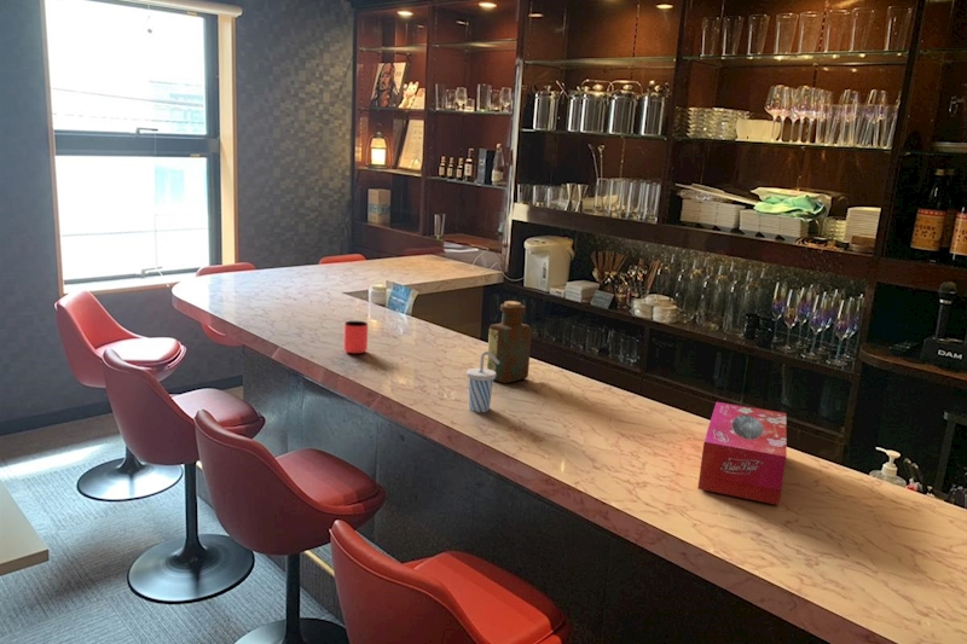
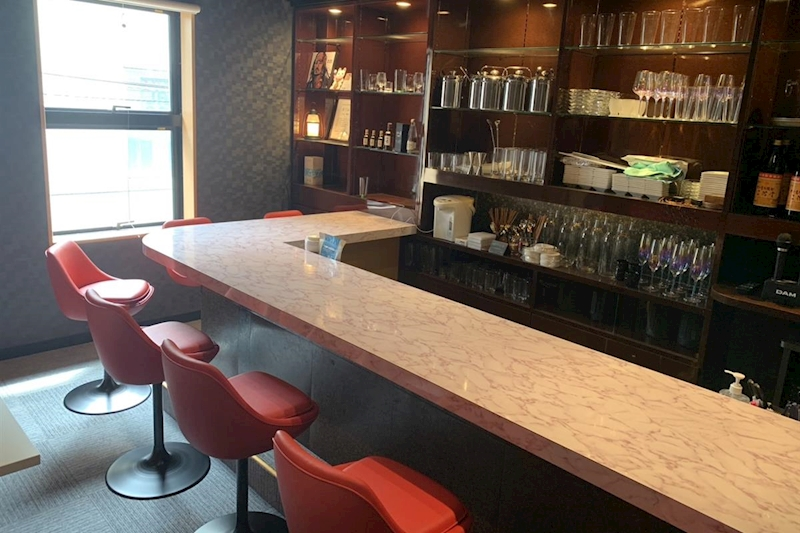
- cup [465,350,499,413]
- cup [343,320,369,354]
- bottle [486,300,533,384]
- tissue box [697,401,788,506]
